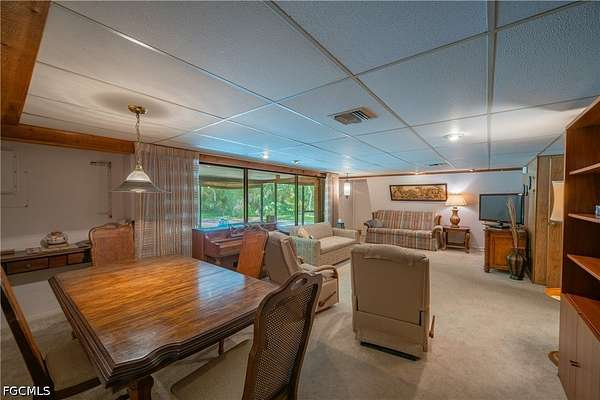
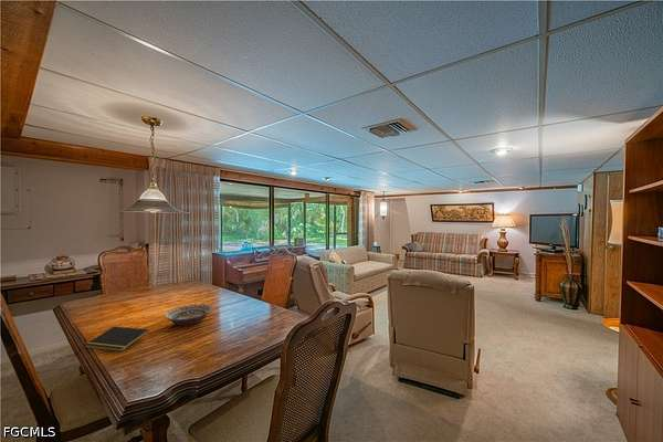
+ decorative bowl [164,304,213,327]
+ notepad [83,326,149,352]
